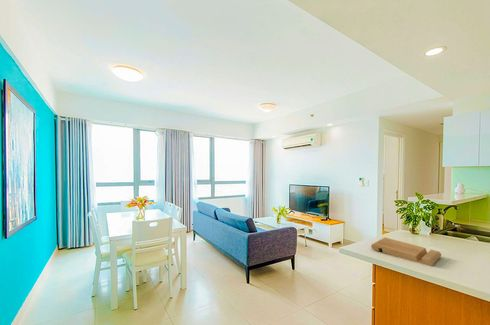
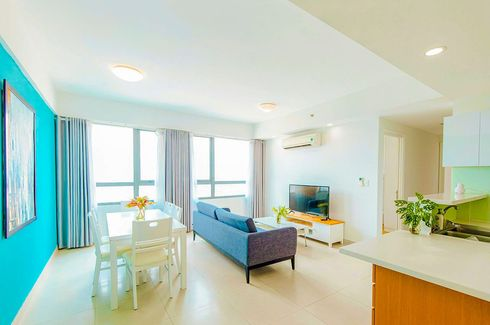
- cutting board [370,237,442,267]
